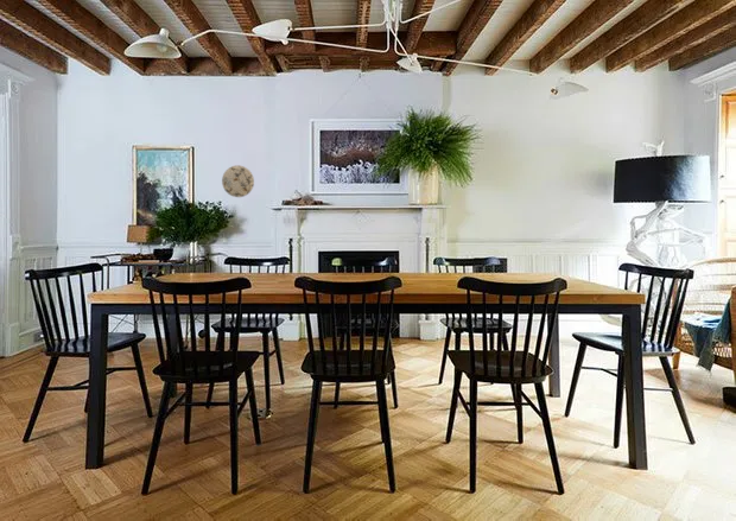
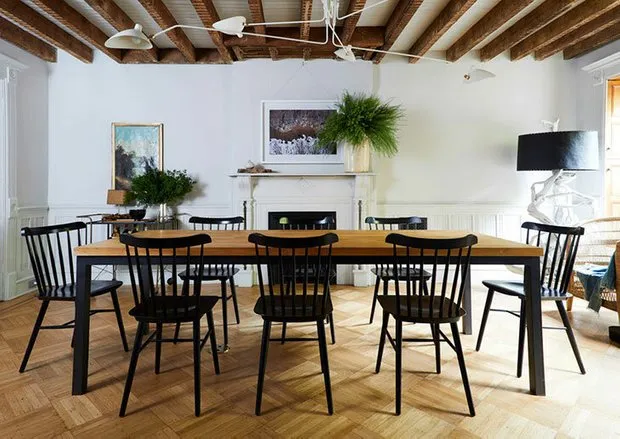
- decorative plate [221,164,255,198]
